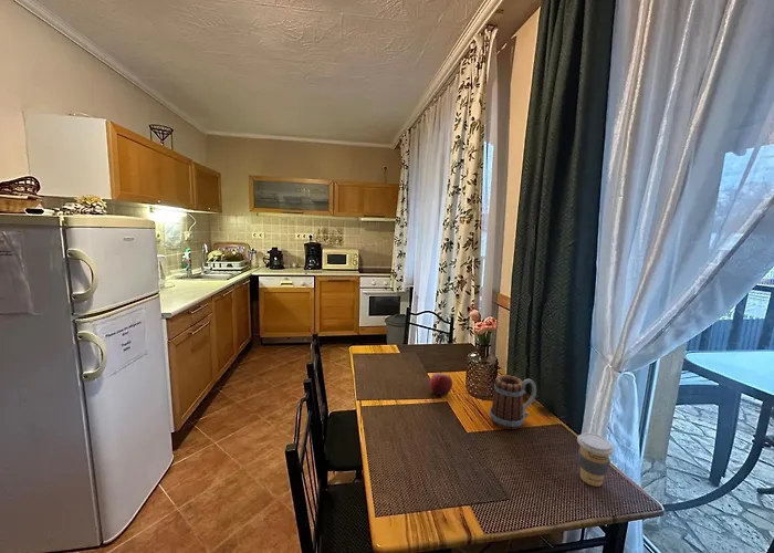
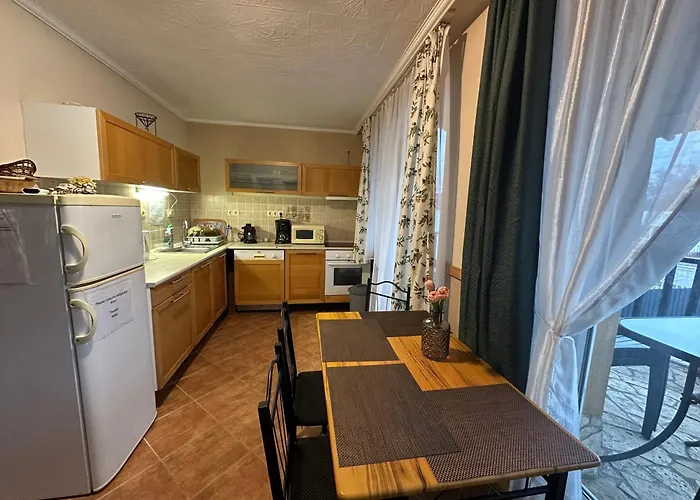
- apple [429,372,453,396]
- coffee cup [576,431,615,488]
- mug [489,374,537,430]
